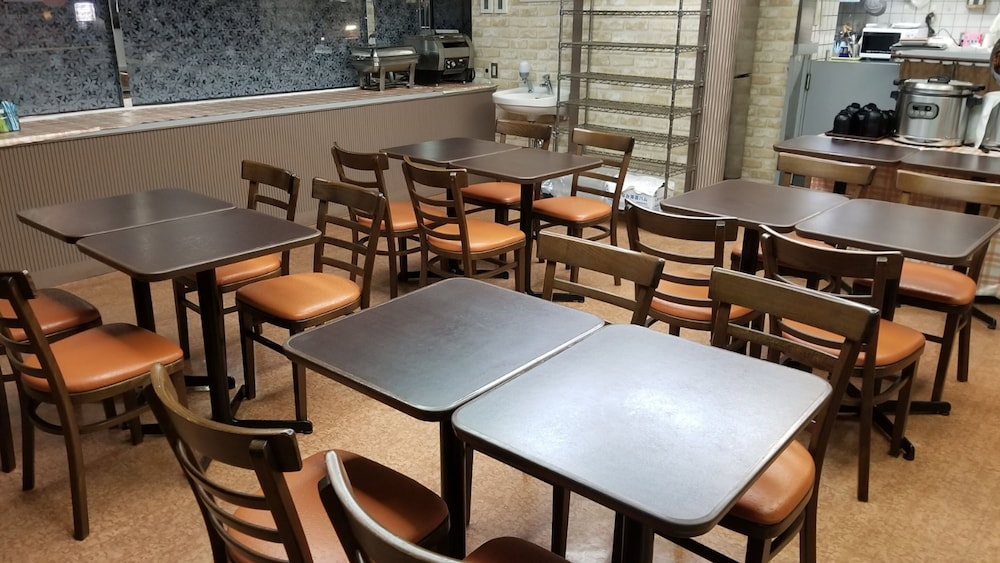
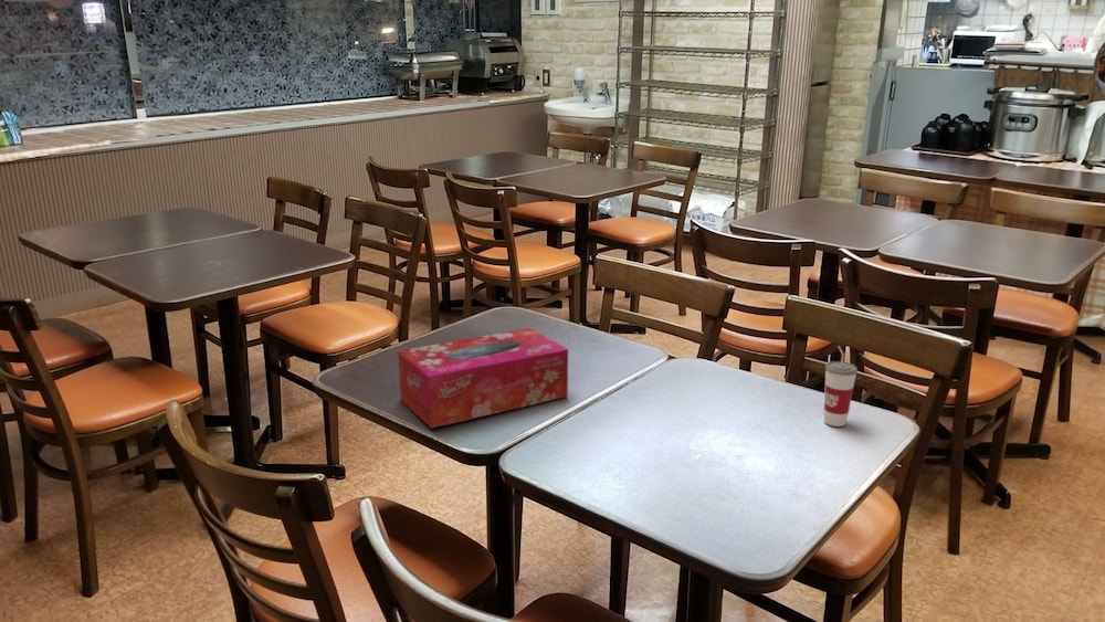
+ tissue box [397,327,569,430]
+ cup [823,345,859,428]
